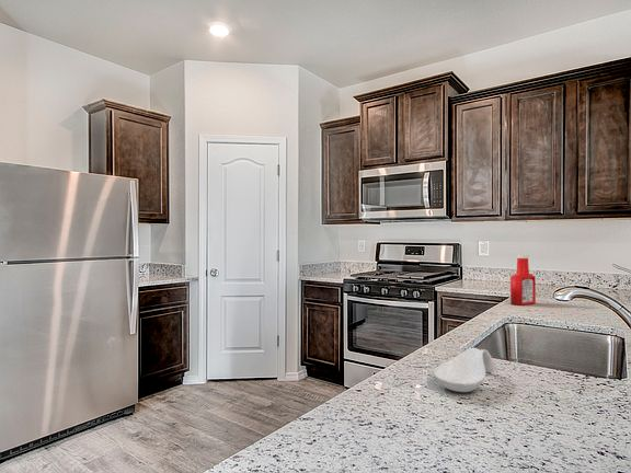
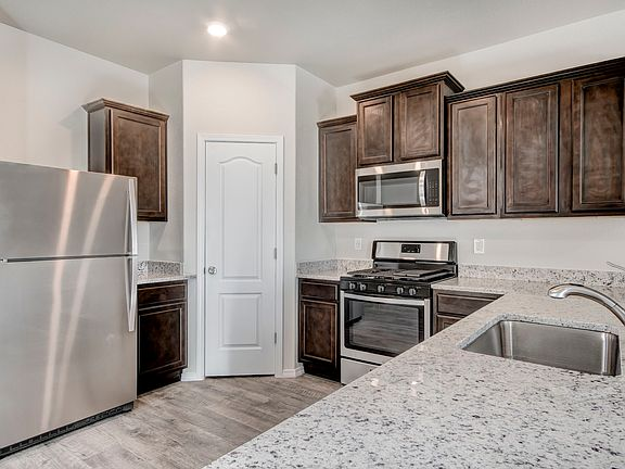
- soap bottle [509,254,537,307]
- spoon rest [433,347,495,393]
